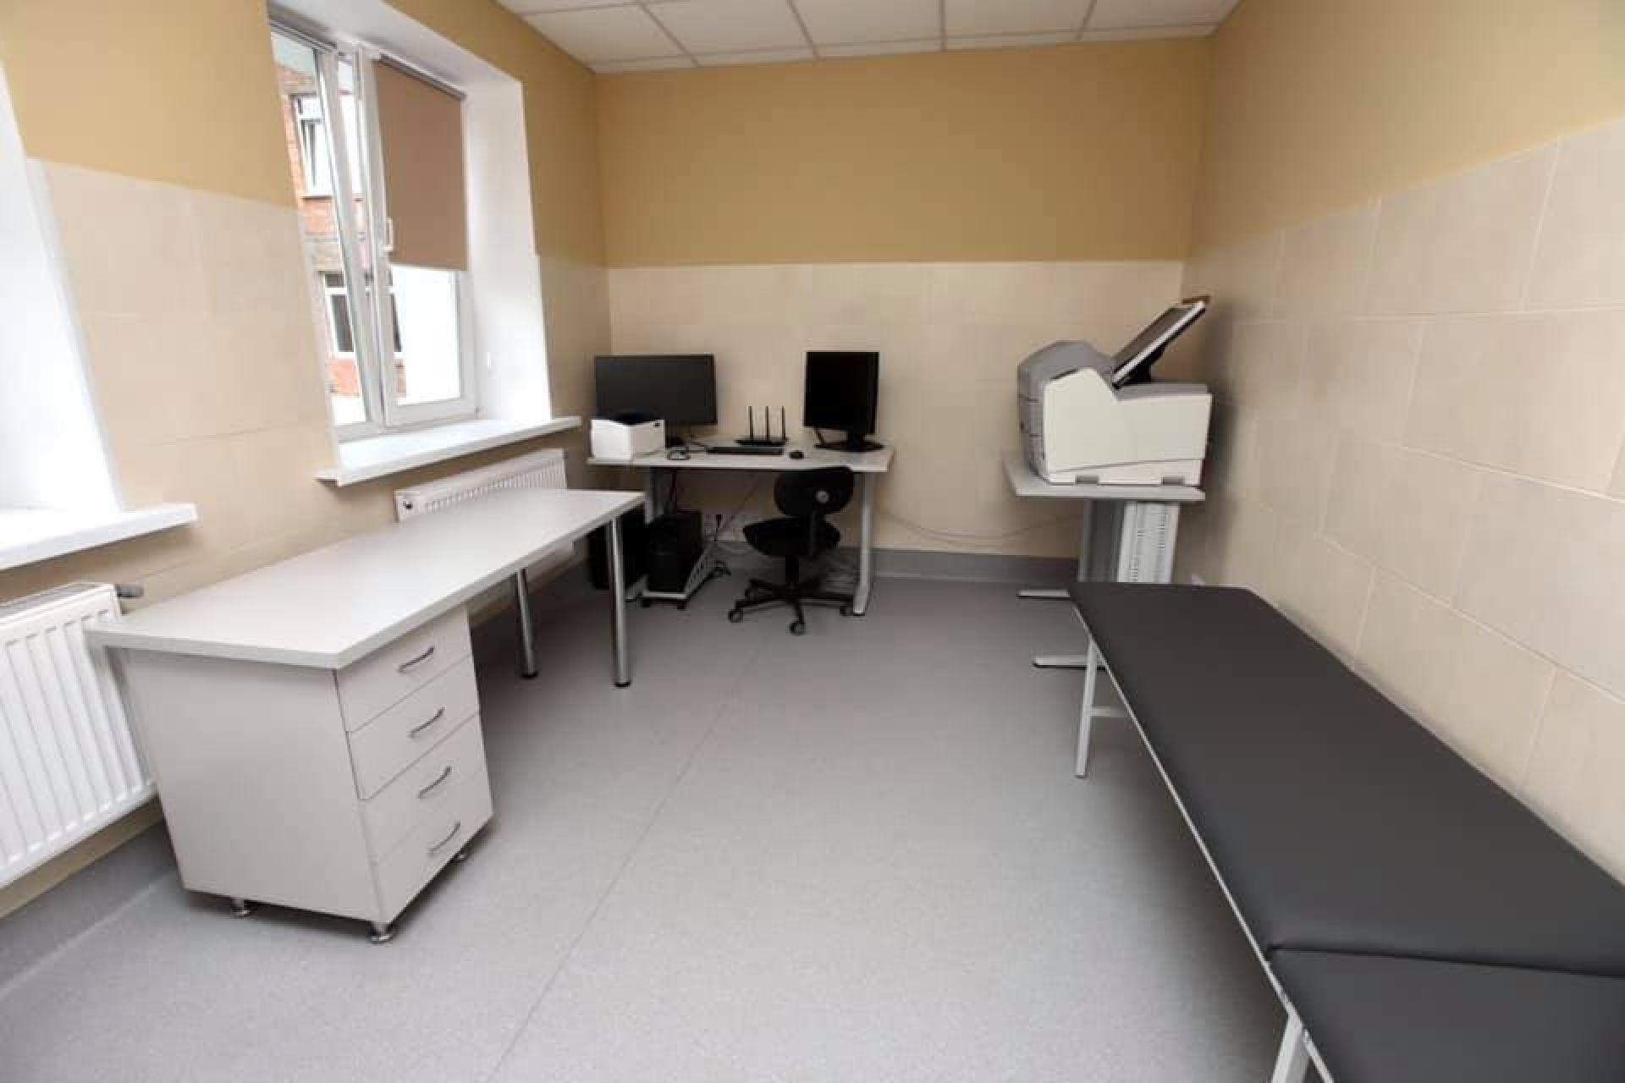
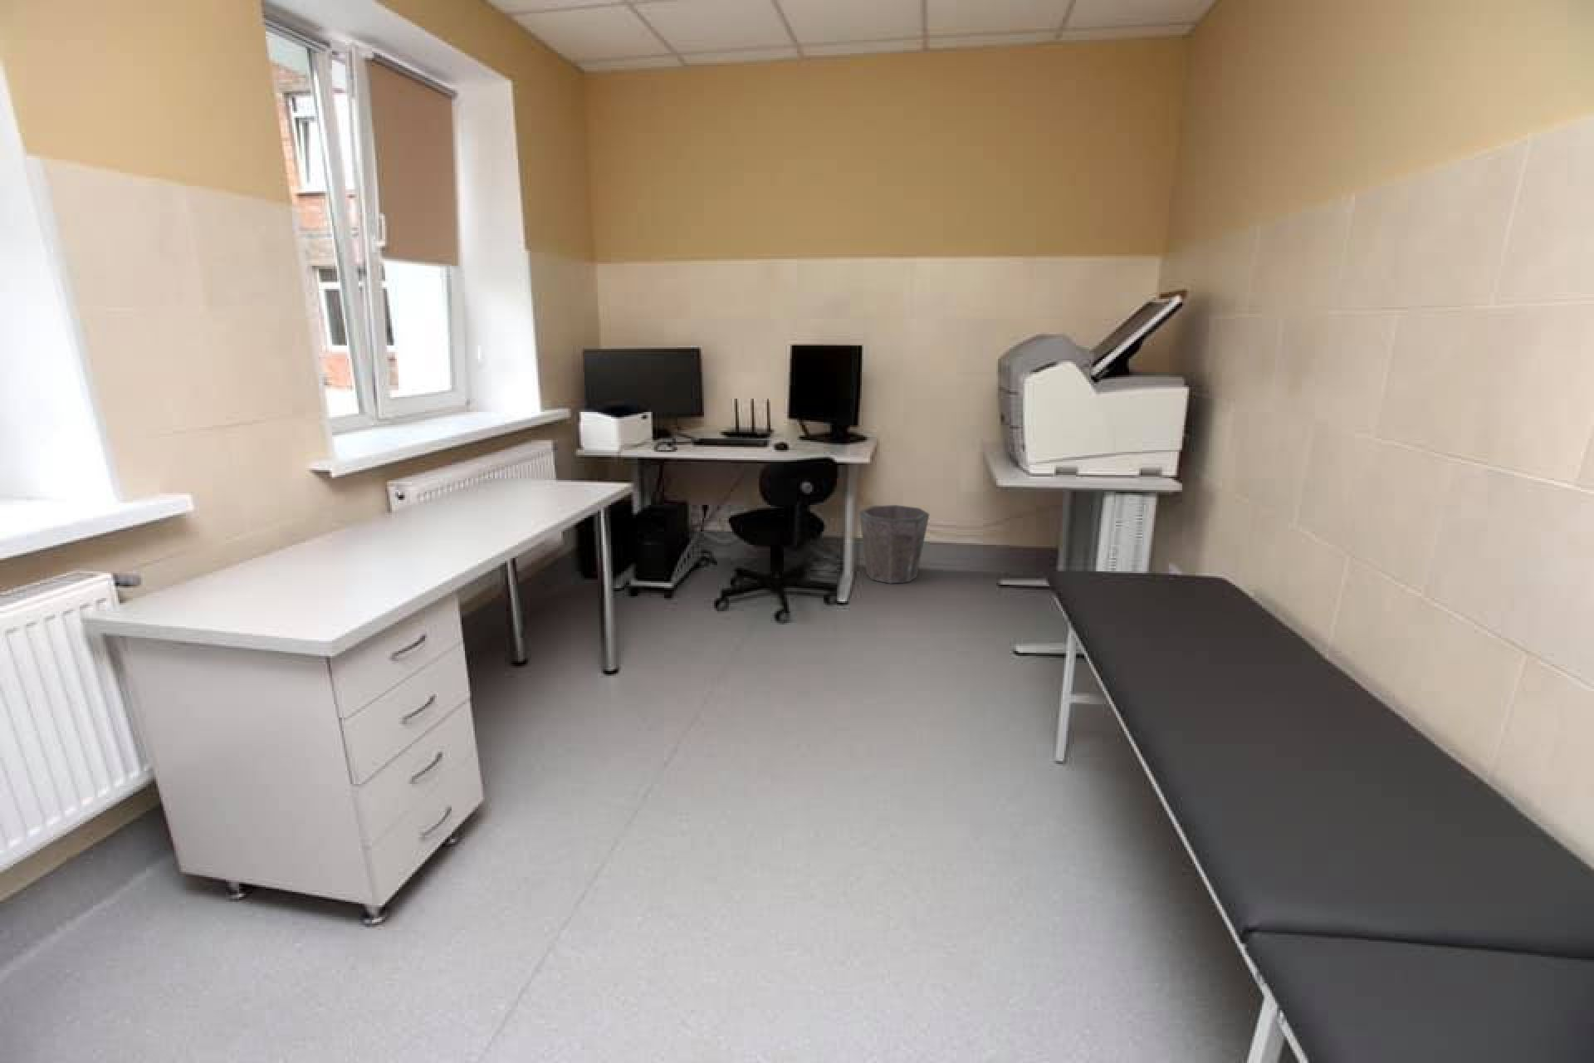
+ waste bin [859,504,930,585]
